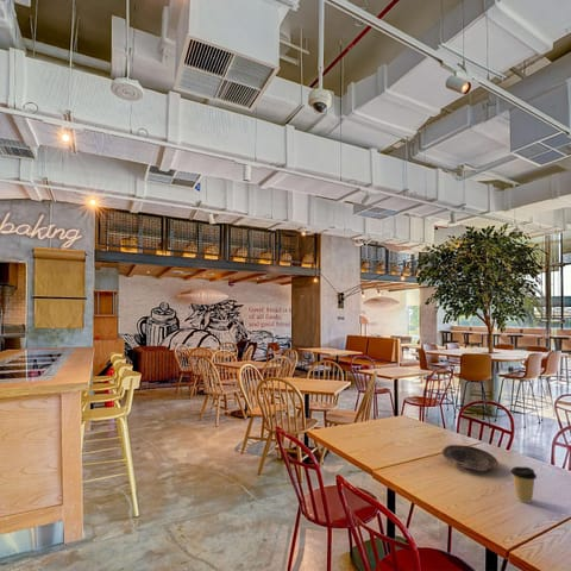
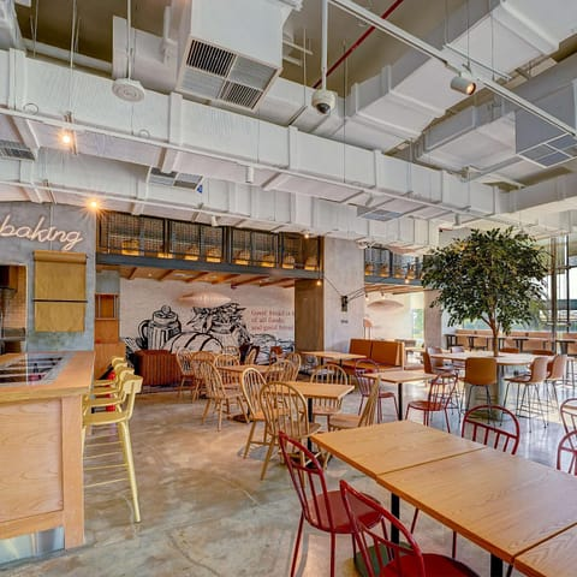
- coffee cup [509,465,538,504]
- bowl [441,444,500,472]
